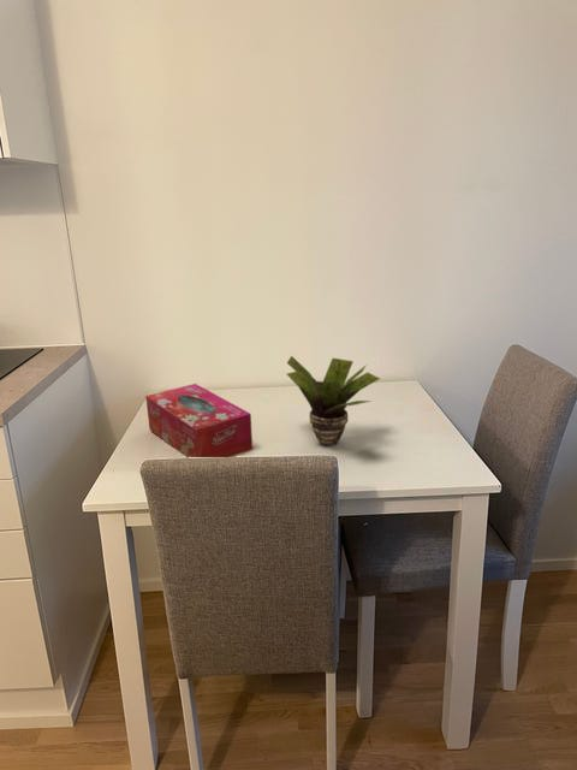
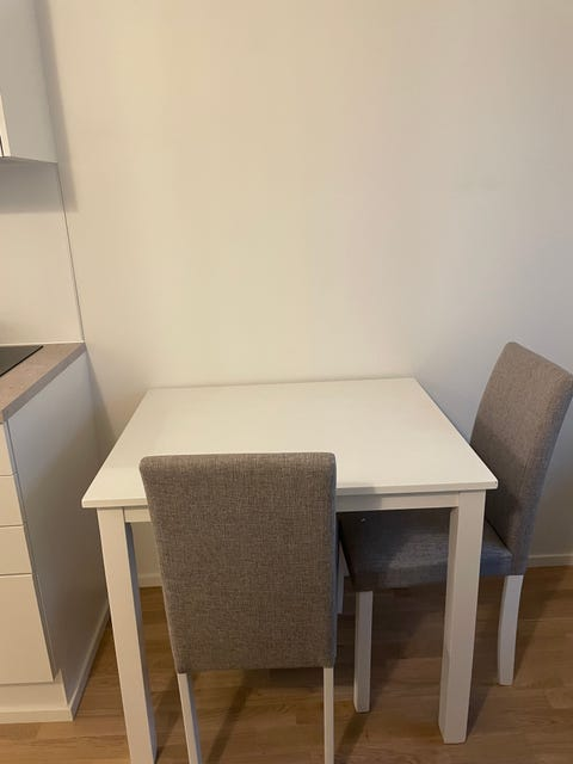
- potted plant [286,355,381,448]
- tissue box [144,383,254,460]
